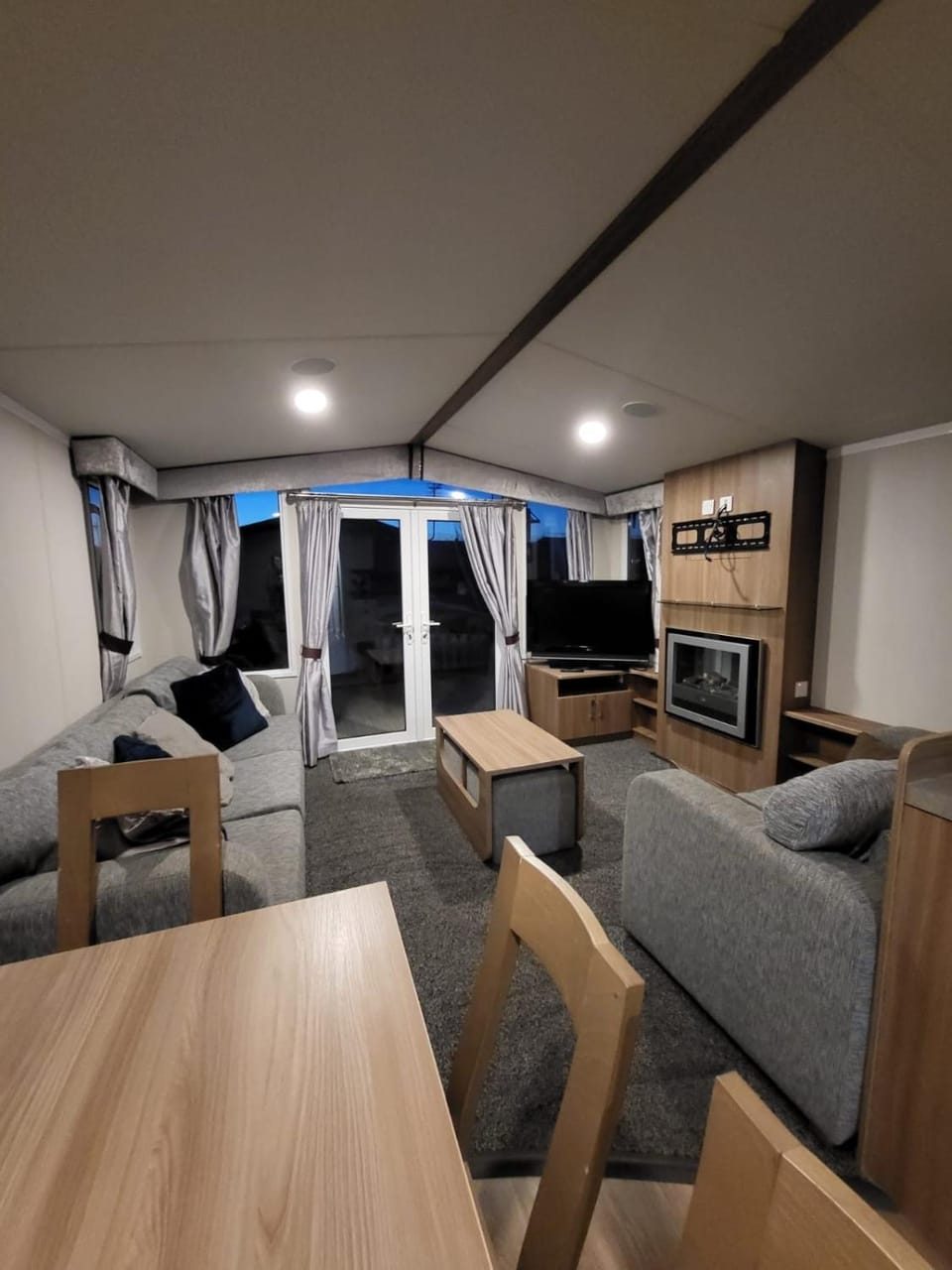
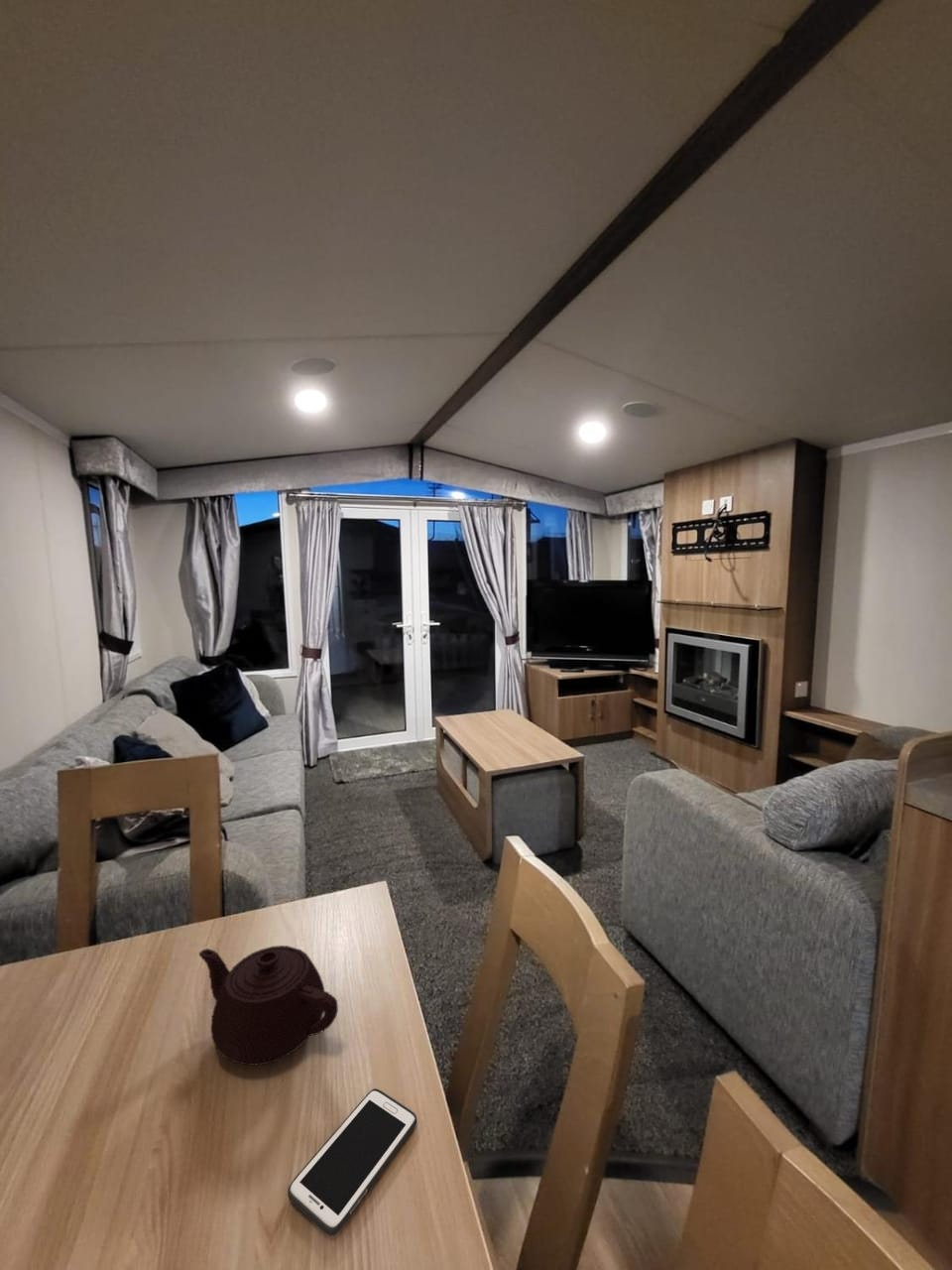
+ cell phone [287,1087,417,1236]
+ teapot [198,945,339,1067]
